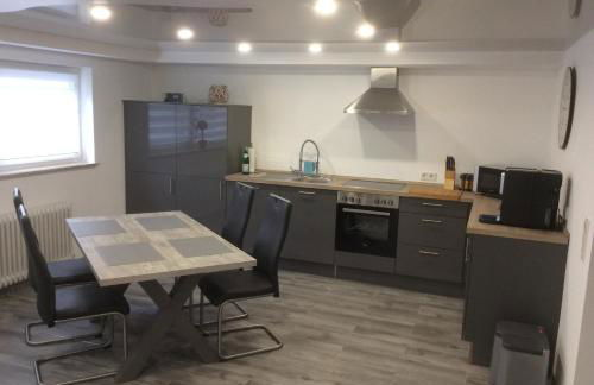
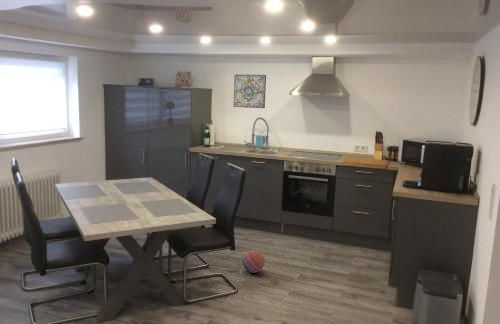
+ ball [241,249,266,274]
+ wall art [232,73,267,109]
